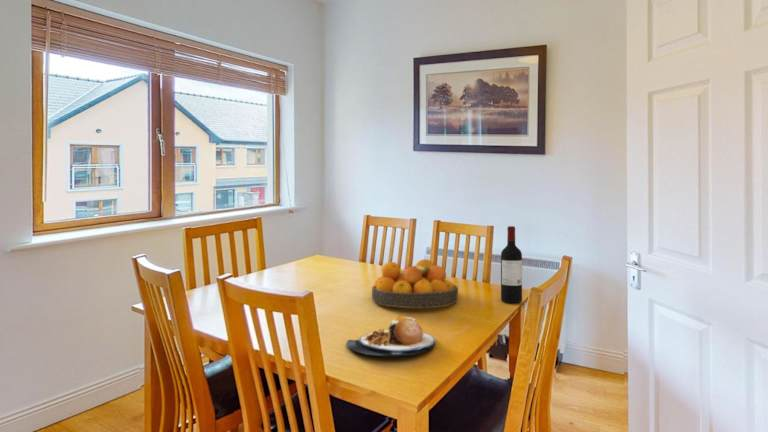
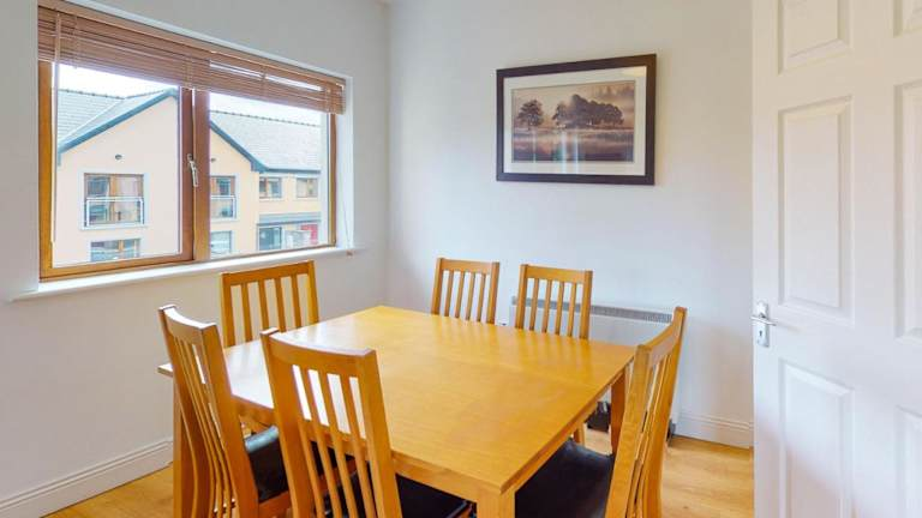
- fruit bowl [371,258,459,309]
- plate [345,315,436,357]
- wine bottle [500,225,523,304]
